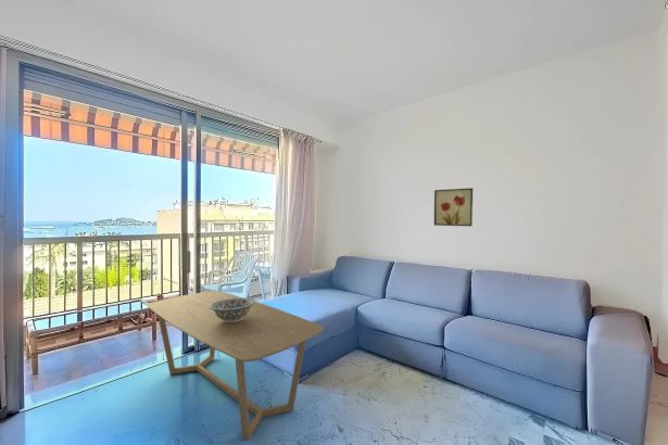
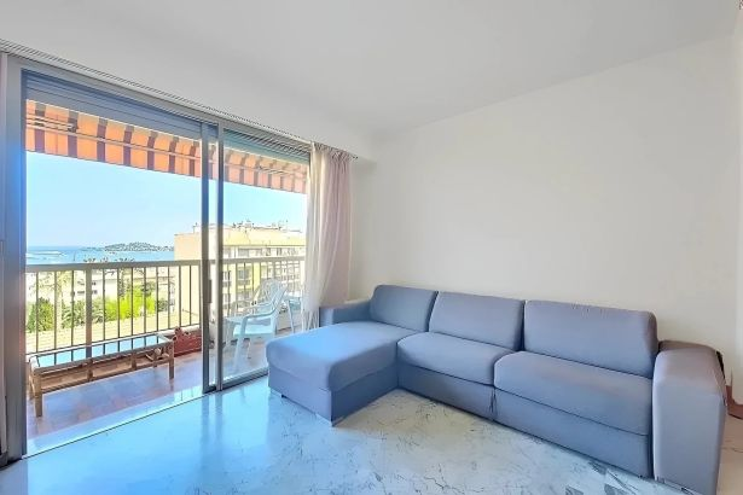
- coffee table [146,290,325,441]
- wall art [433,187,474,227]
- decorative bowl [210,296,256,322]
